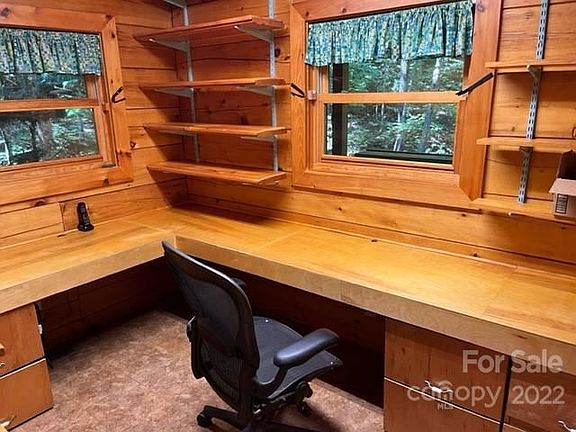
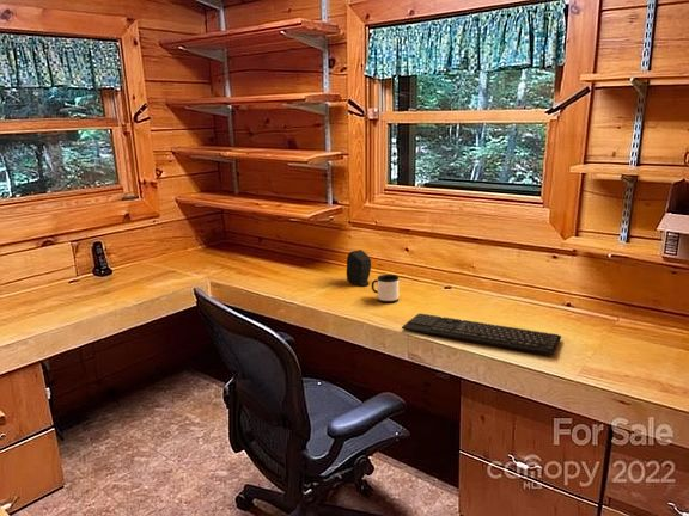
+ mug [371,274,400,303]
+ keyboard [401,312,562,356]
+ speaker [346,248,372,287]
